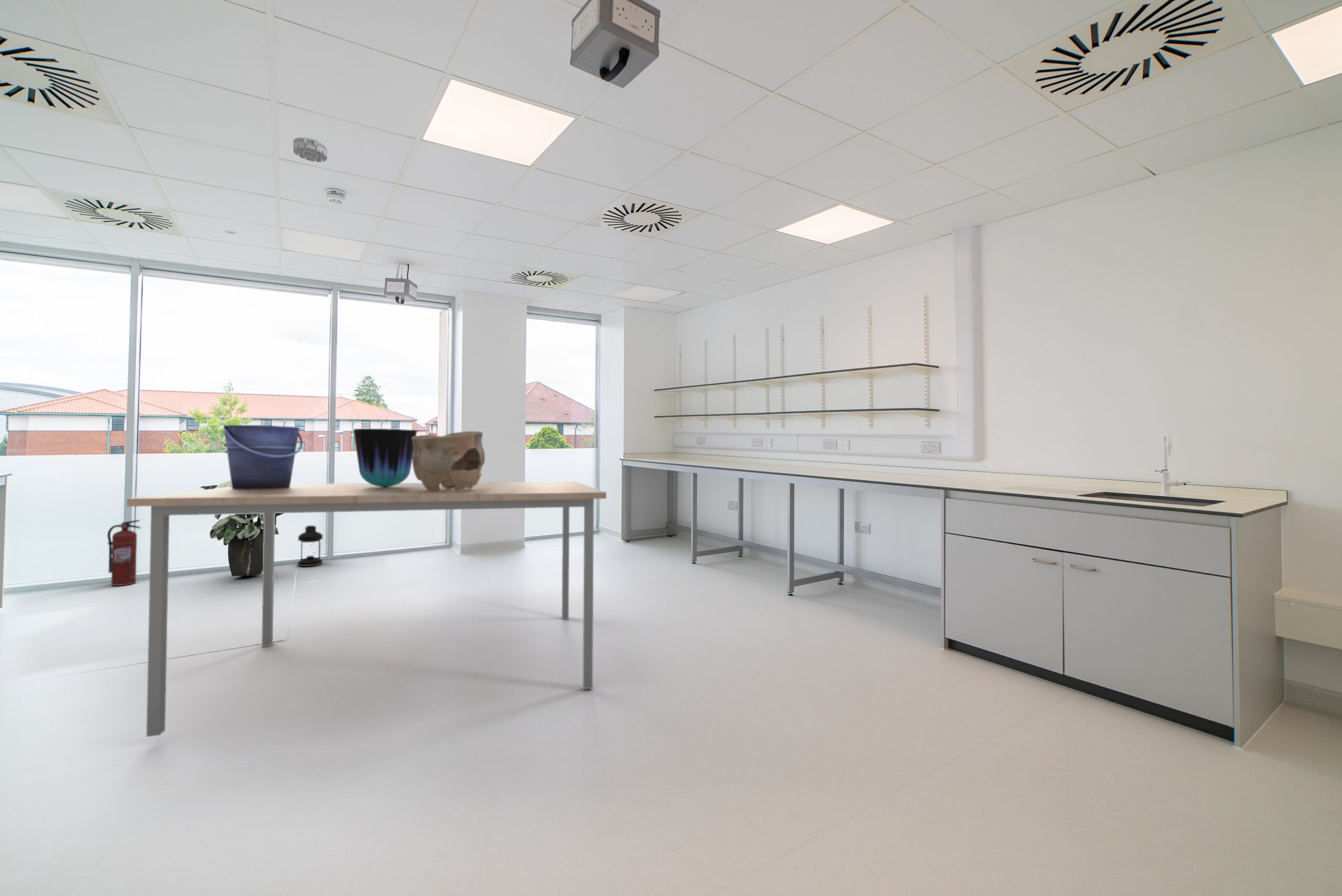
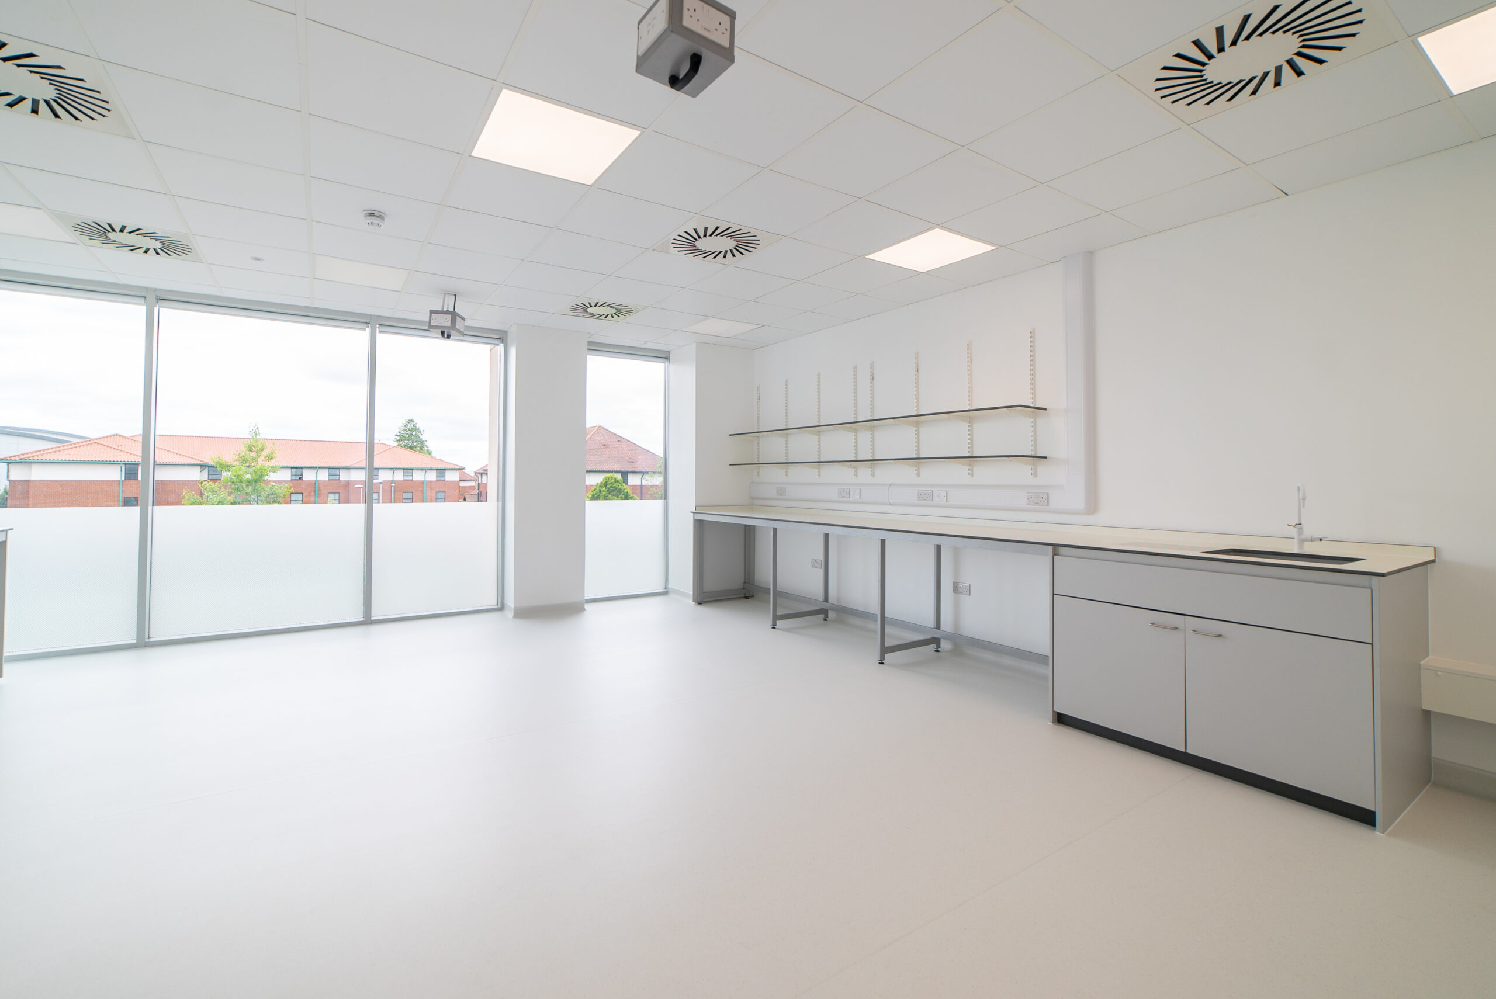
- vase [353,428,418,487]
- bowl [412,431,485,491]
- bucket [223,424,304,489]
- indoor plant [200,443,285,577]
- lantern [297,525,323,567]
- dining table [126,481,607,737]
- smoke detector [293,136,328,163]
- fire extinguisher [107,519,142,586]
